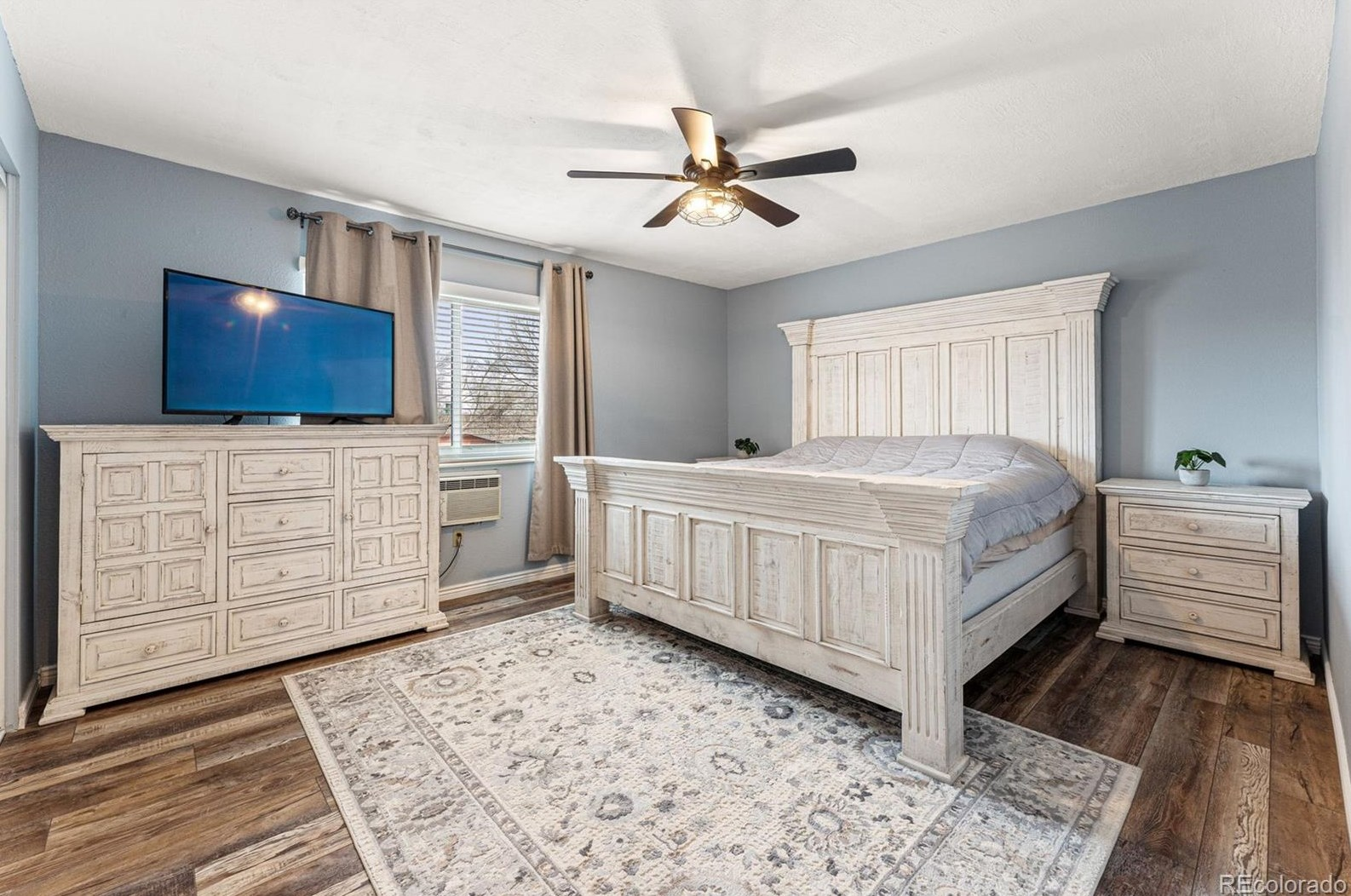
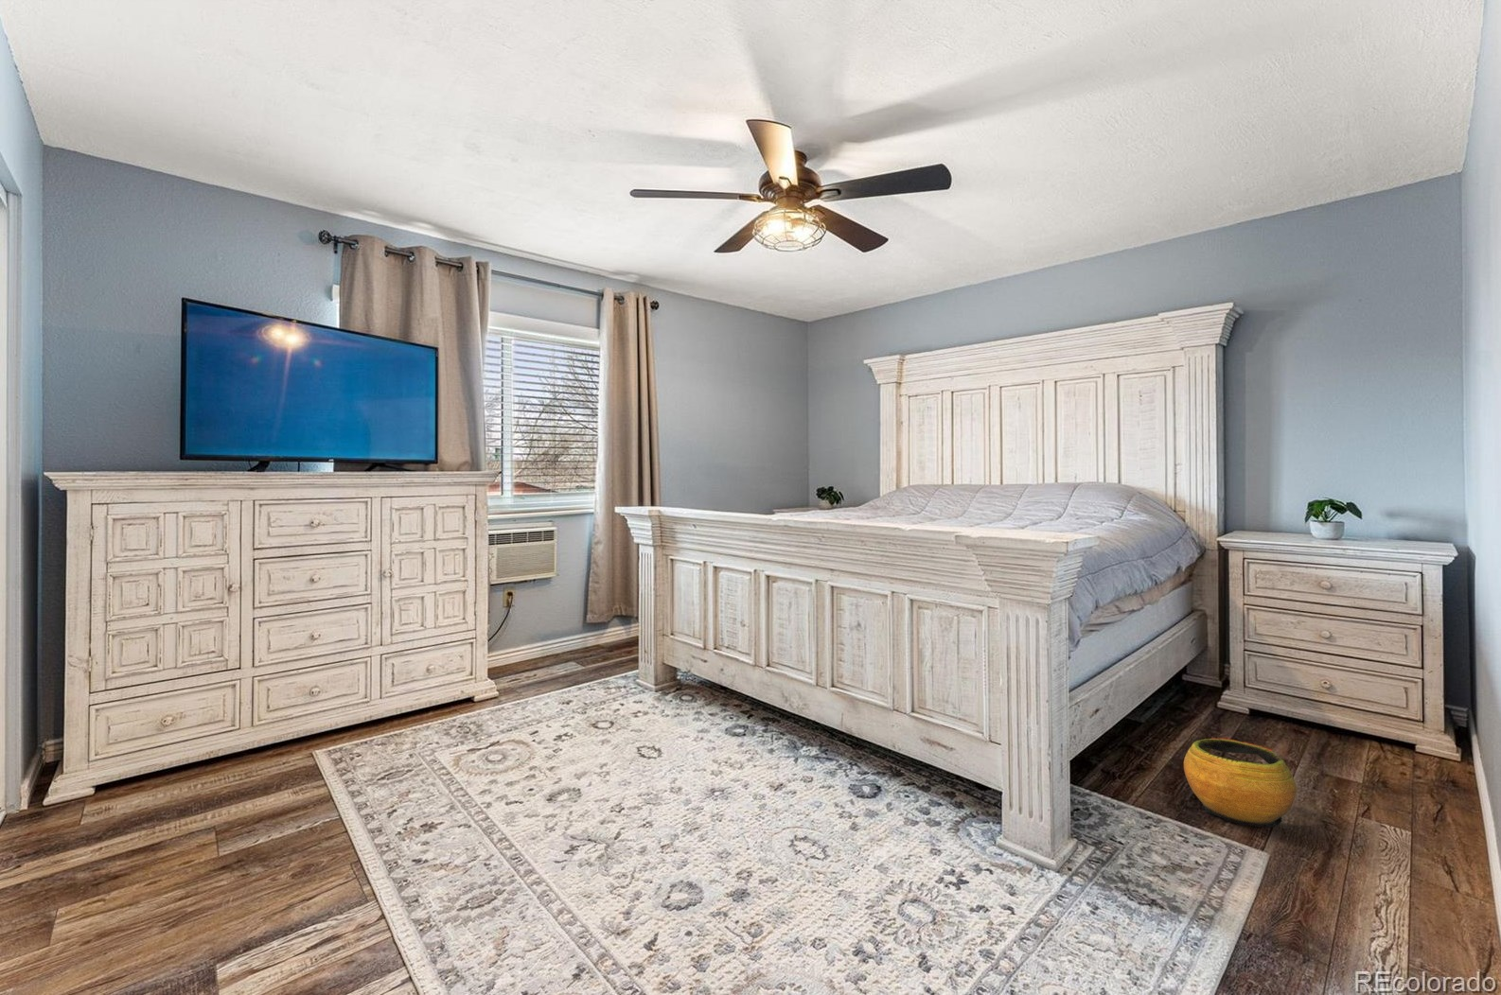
+ clay pot [1183,736,1298,828]
